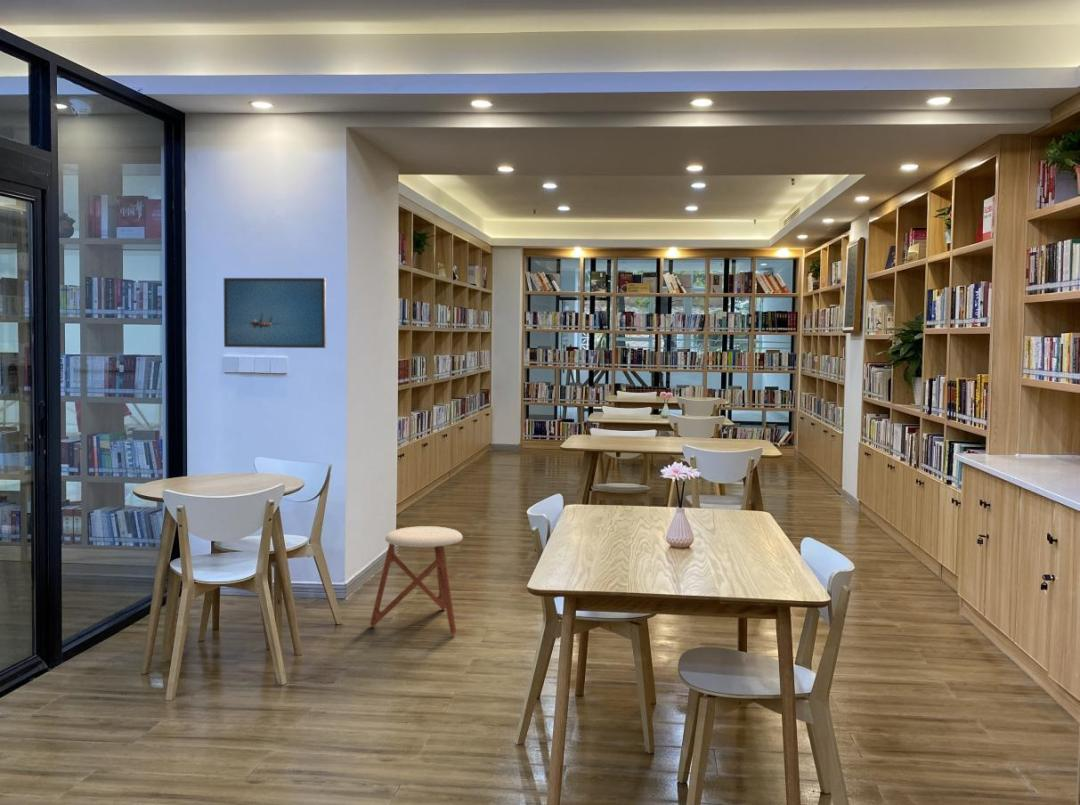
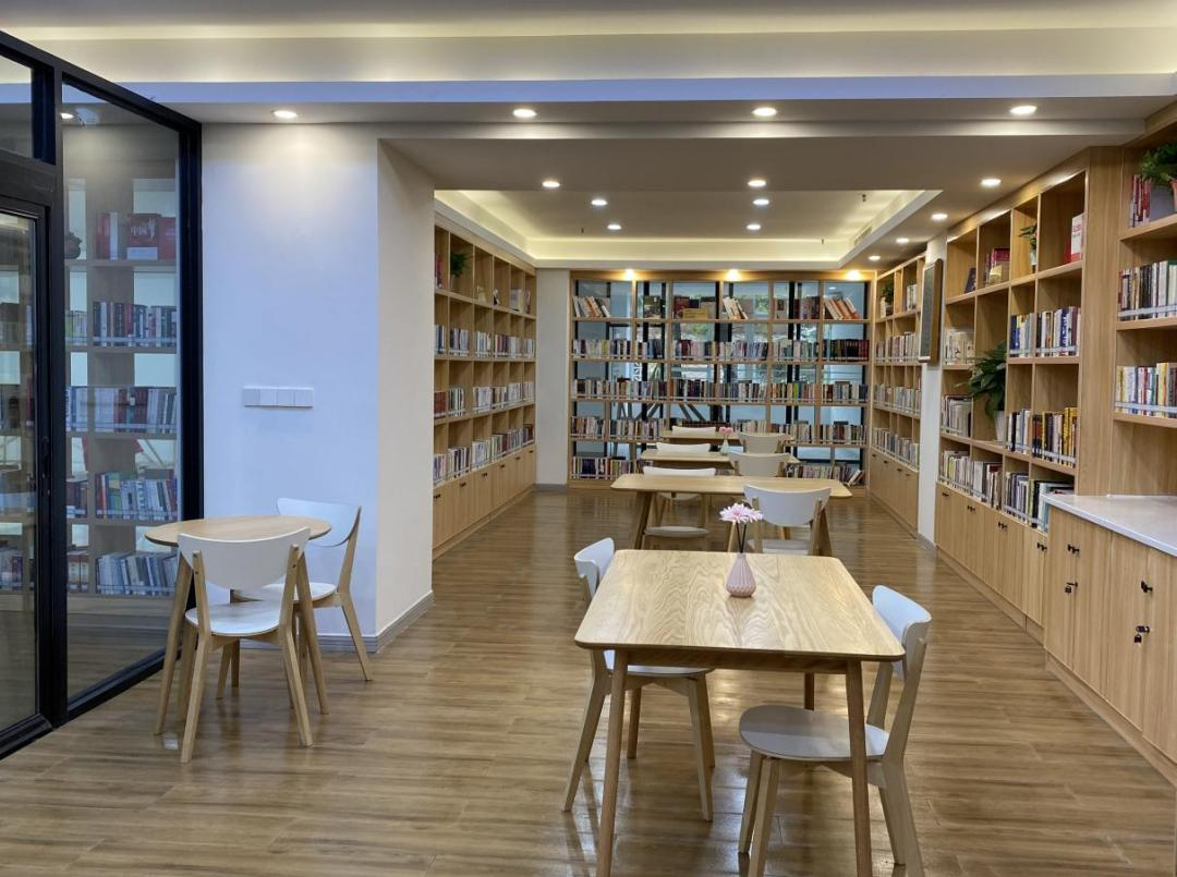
- stool [369,525,464,636]
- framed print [223,277,327,349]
